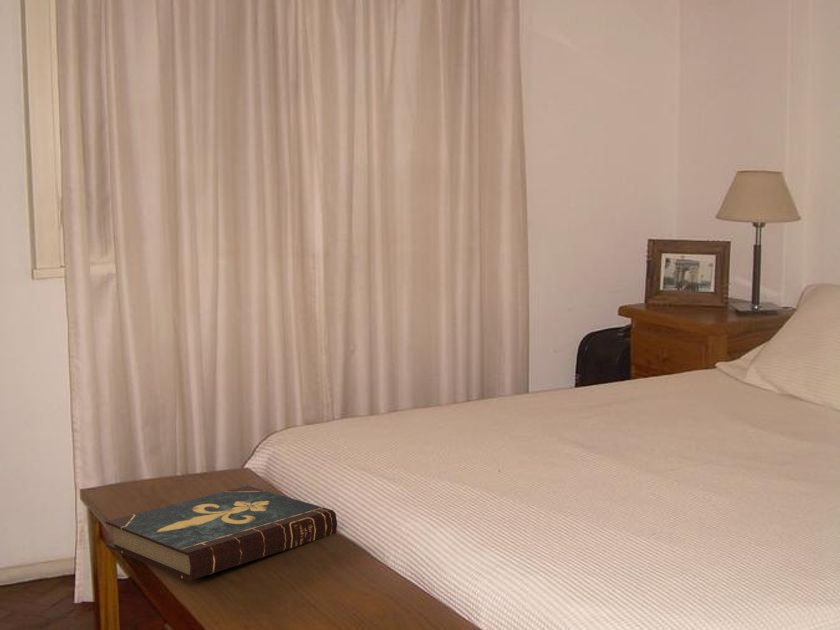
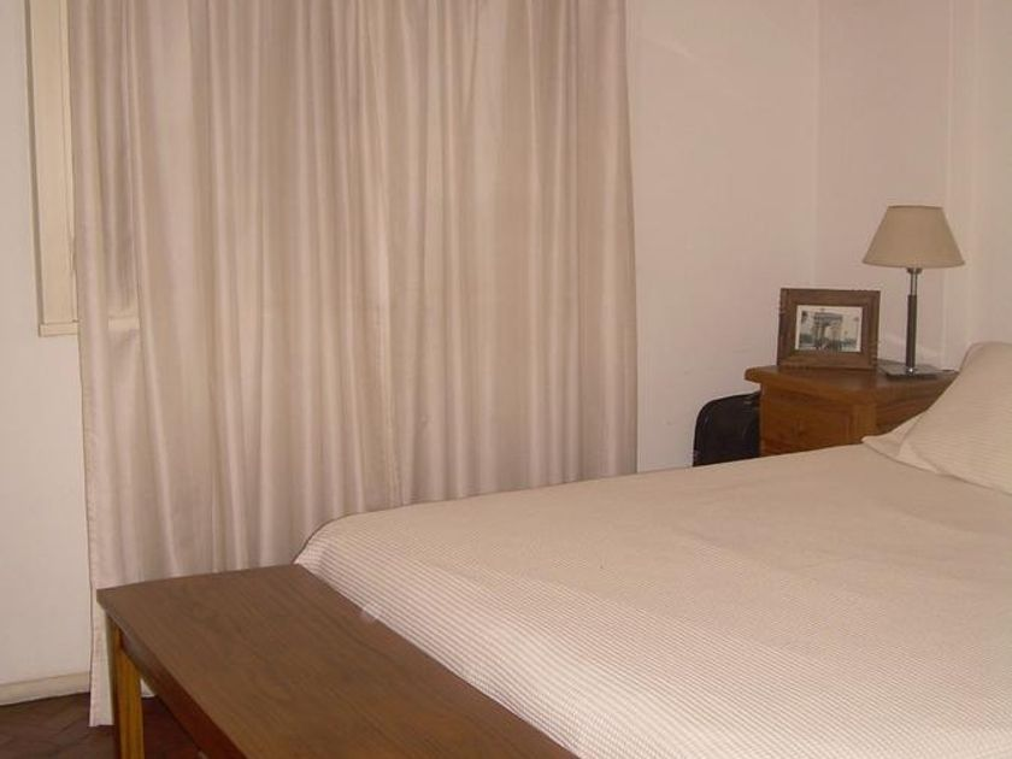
- book [105,485,338,582]
